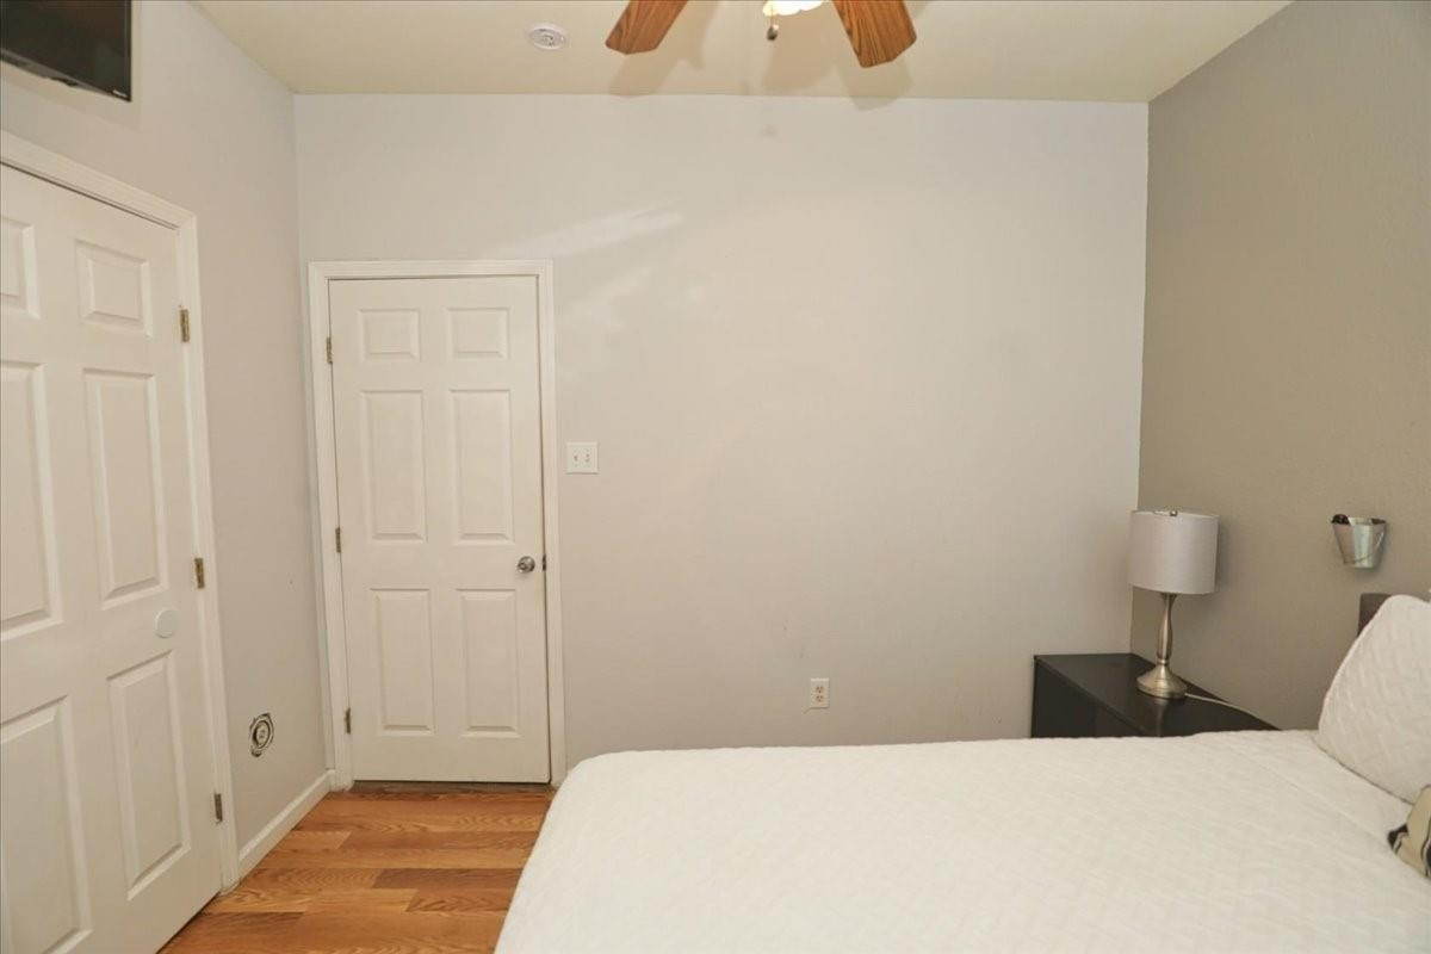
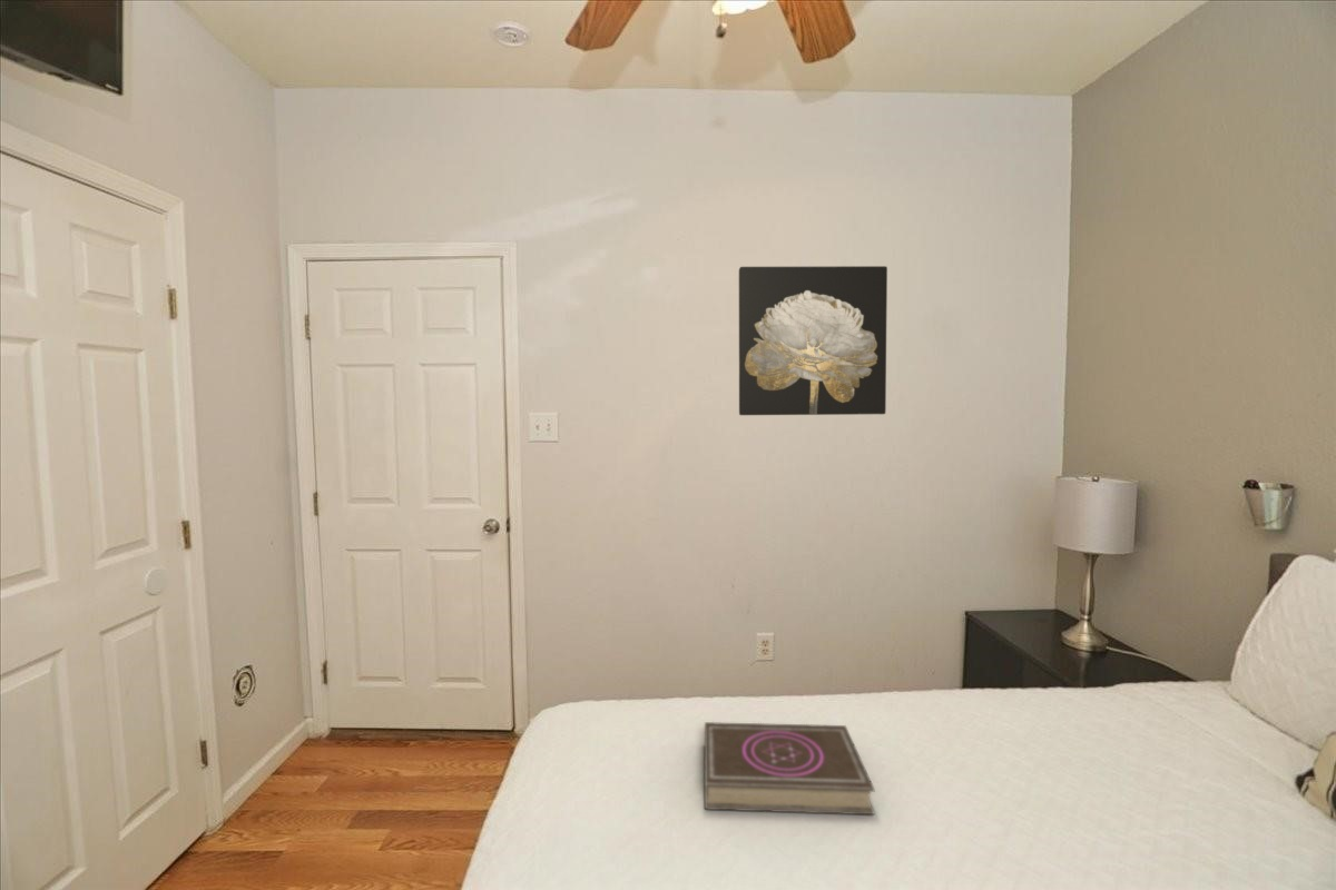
+ wall art [738,265,888,416]
+ book [704,721,876,815]
